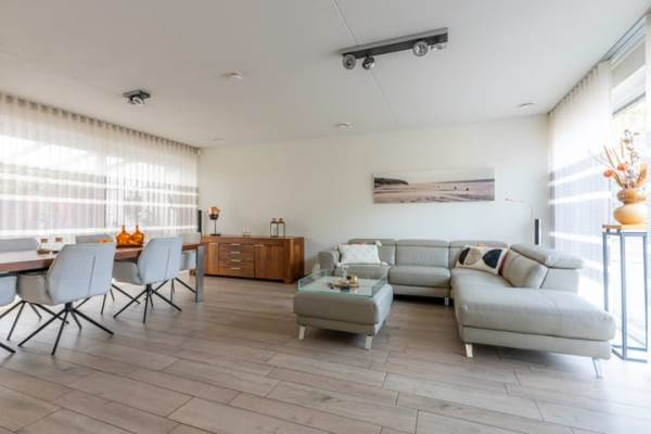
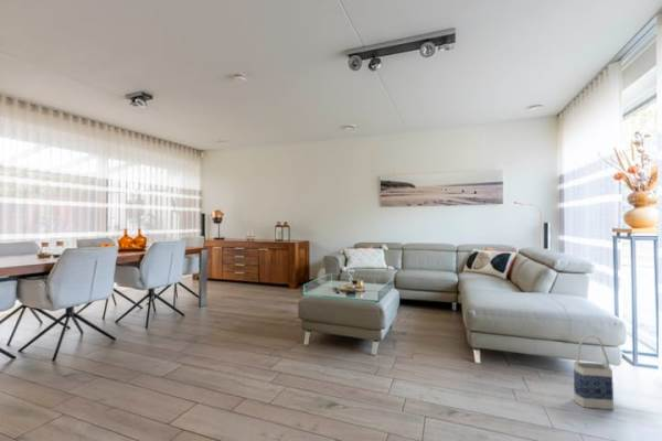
+ bag [573,334,615,411]
